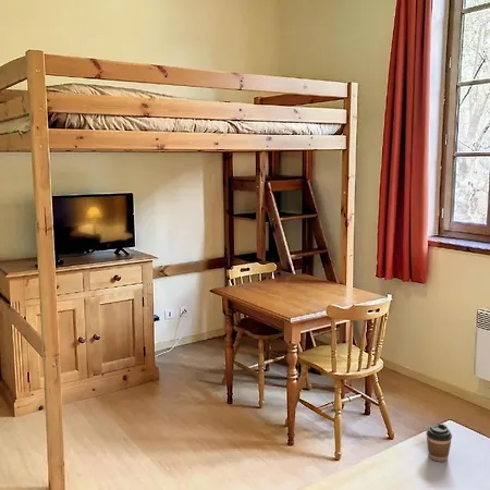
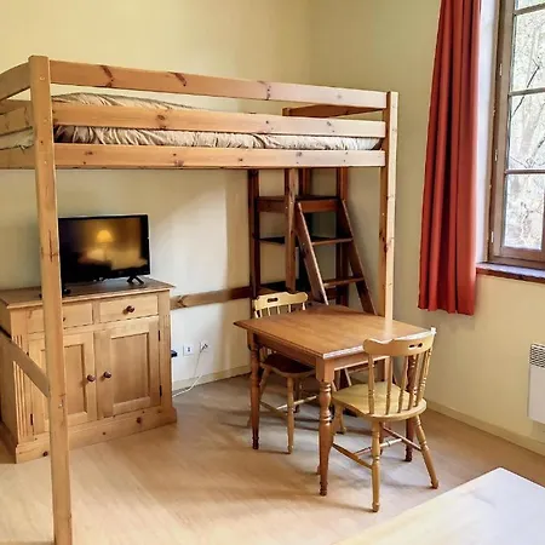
- coffee cup [425,422,453,463]
